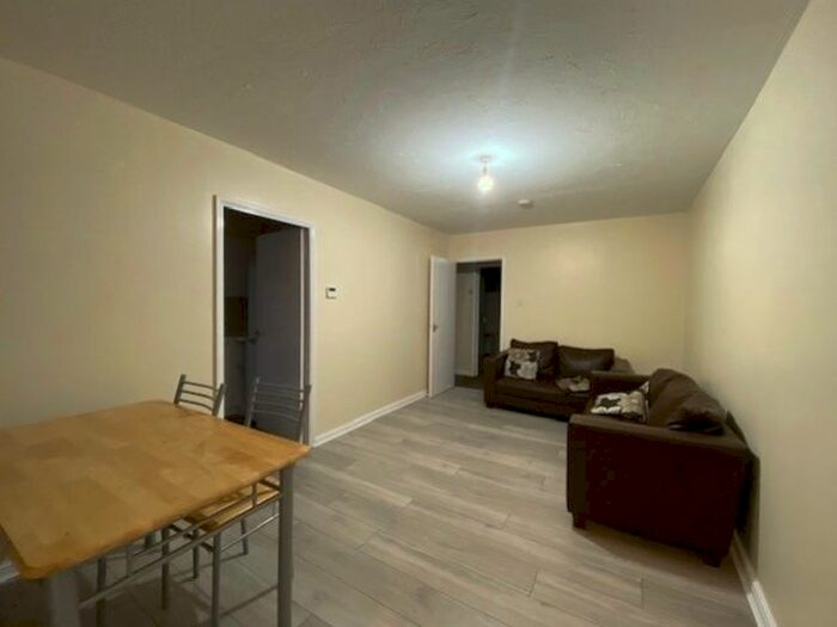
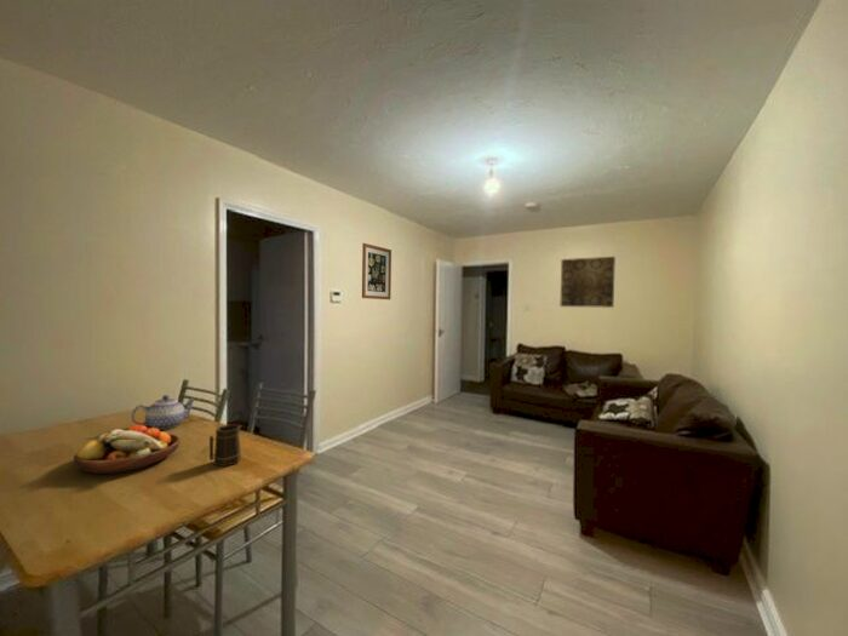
+ fruit bowl [73,424,181,475]
+ teapot [131,394,197,431]
+ wall art [361,242,393,300]
+ wall art [558,256,617,309]
+ mug [208,424,243,468]
